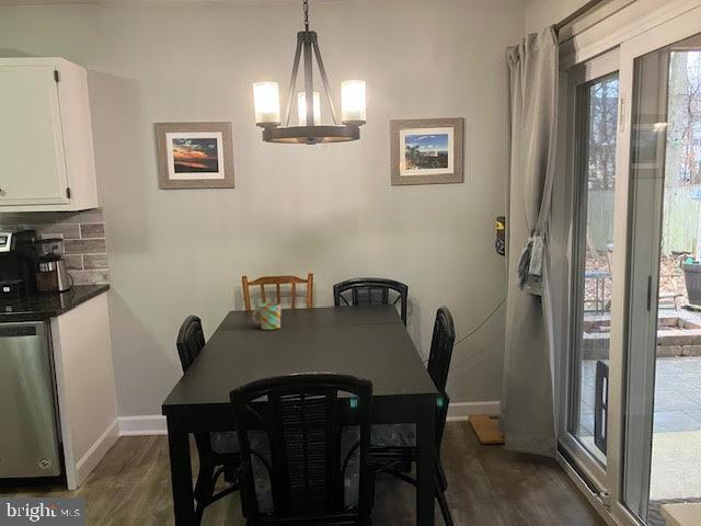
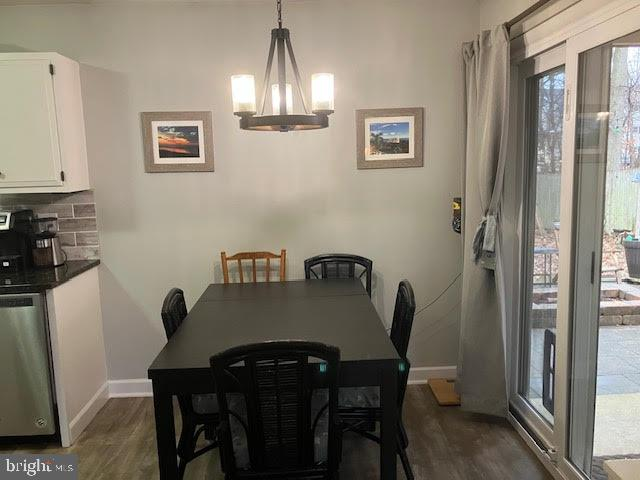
- mug [251,301,283,331]
